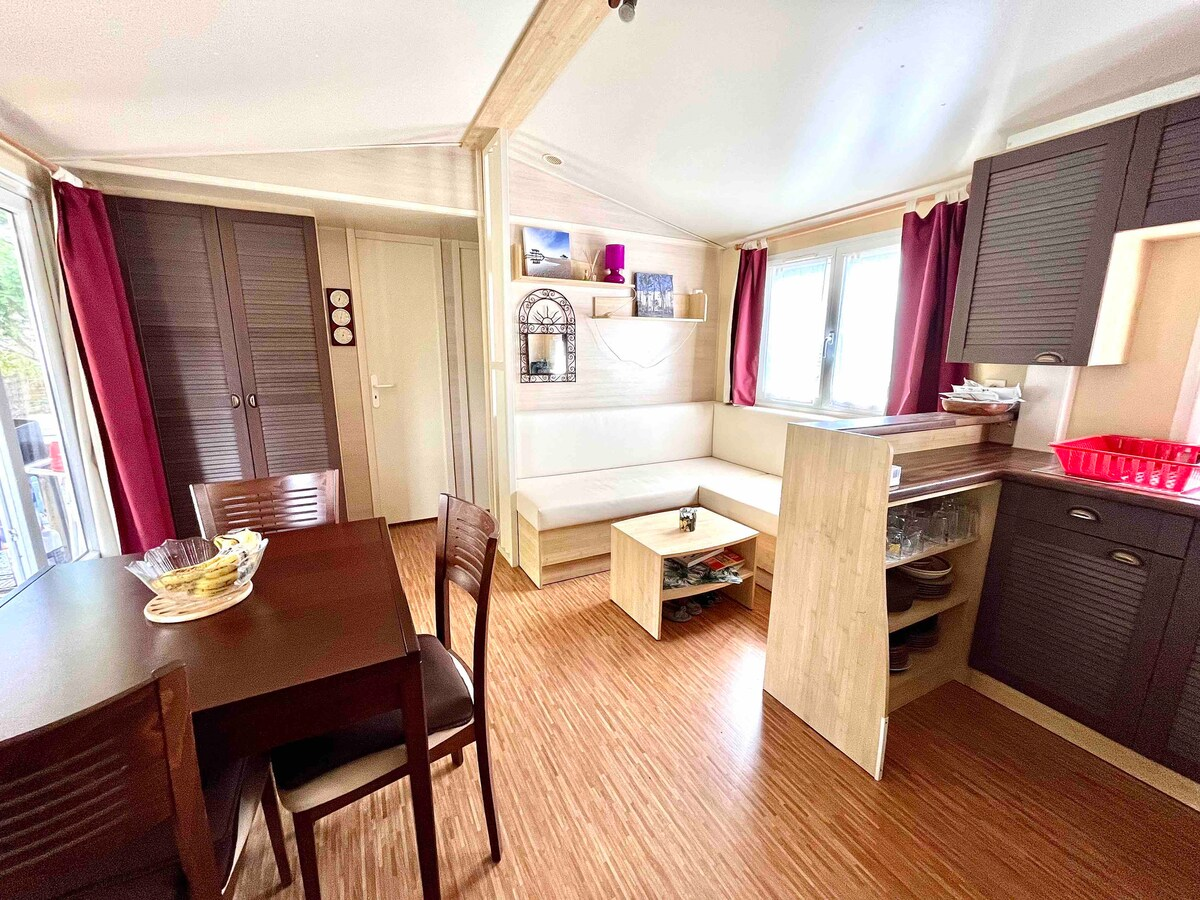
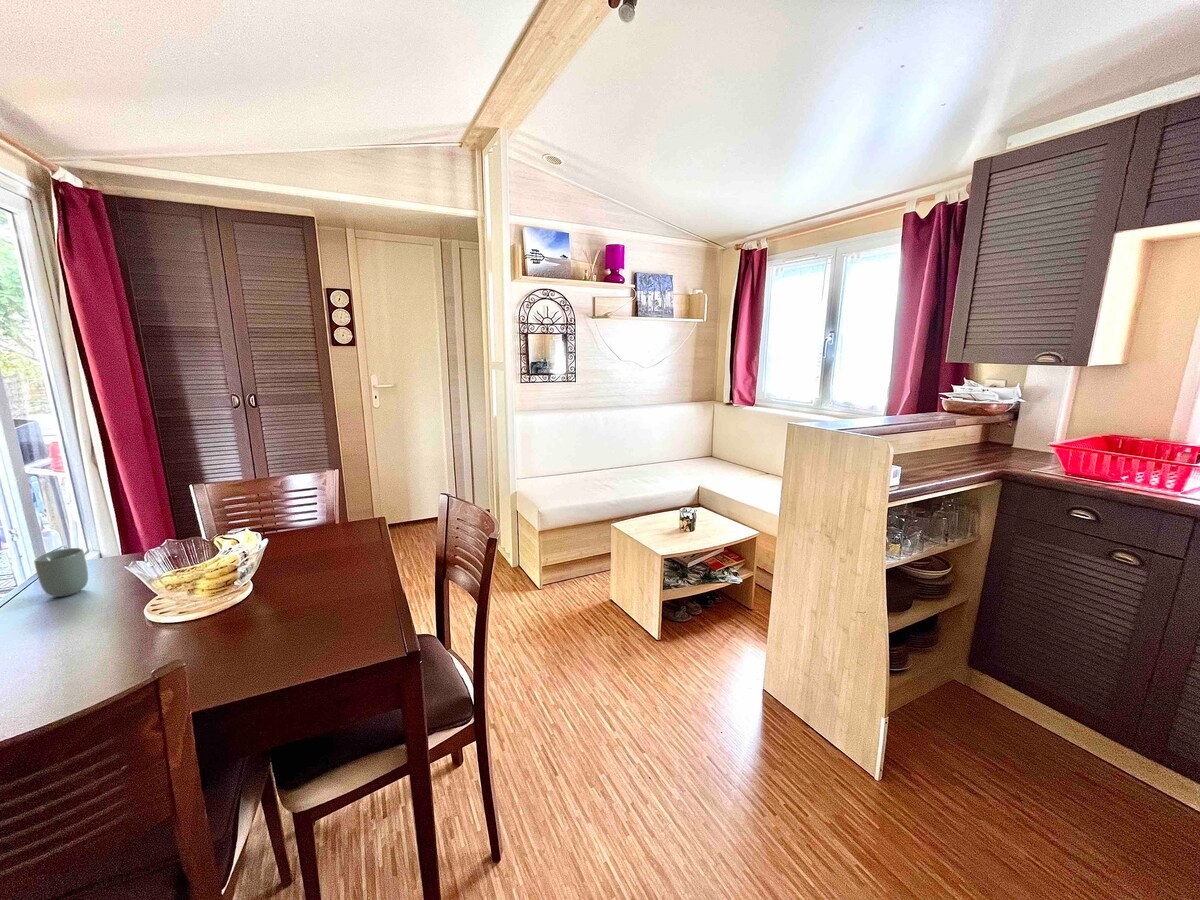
+ cup [33,547,89,598]
